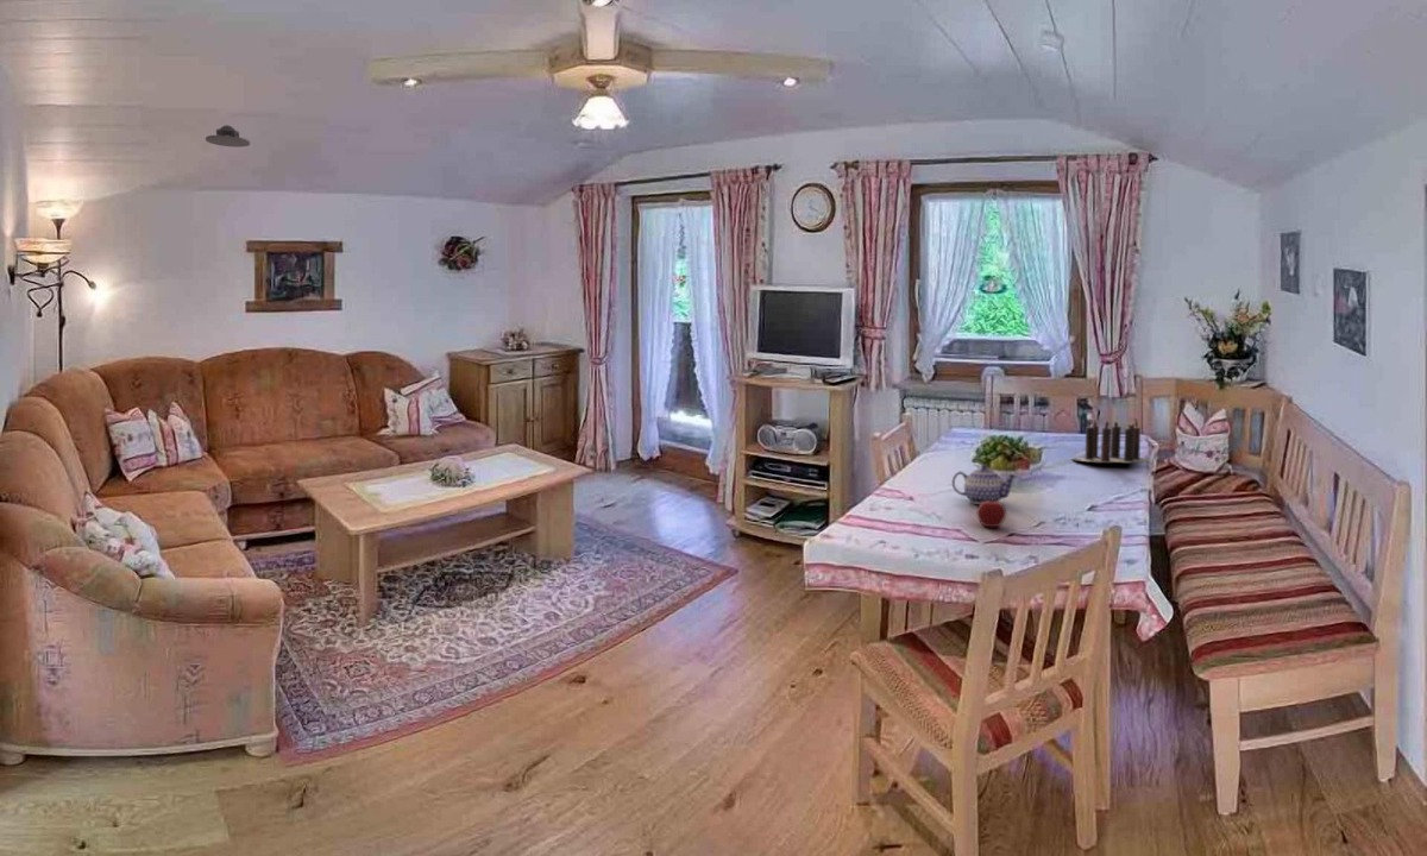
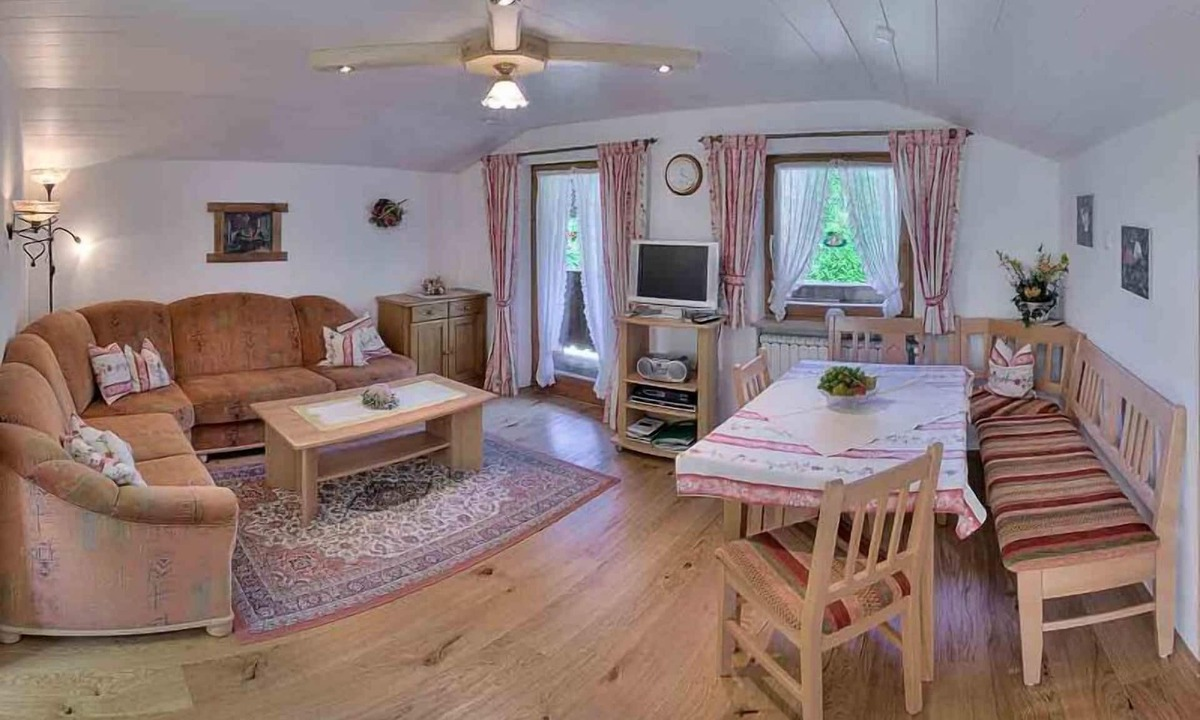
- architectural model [205,124,251,149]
- teapot [951,464,1019,505]
- apple [975,498,1007,529]
- candle [1071,417,1152,464]
